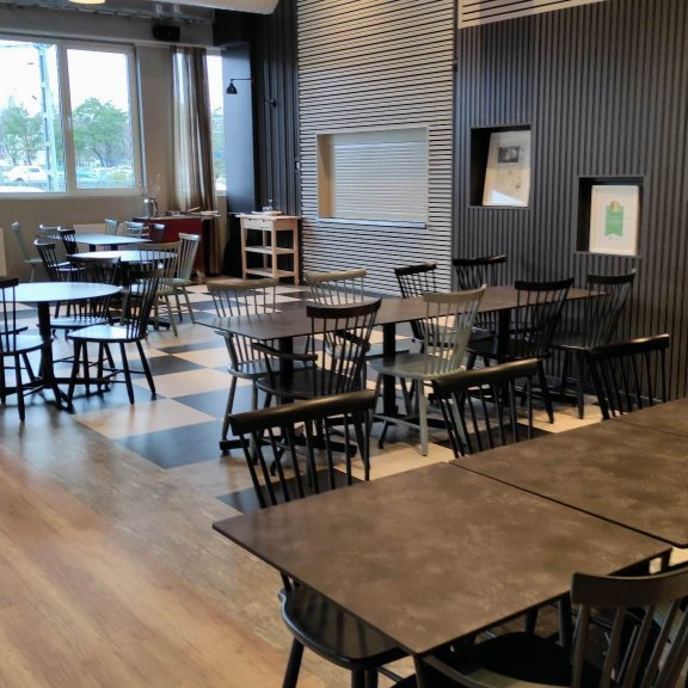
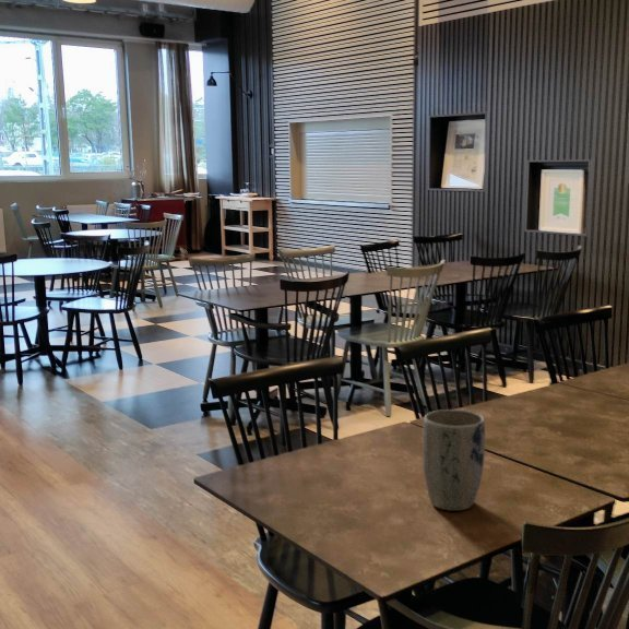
+ plant pot [422,408,486,512]
